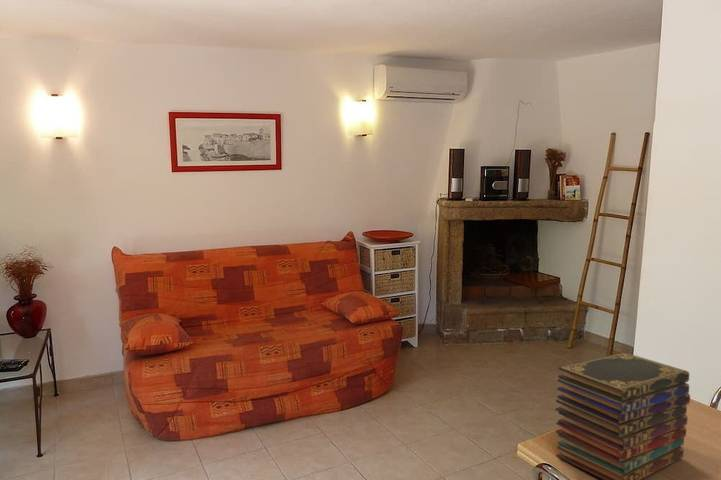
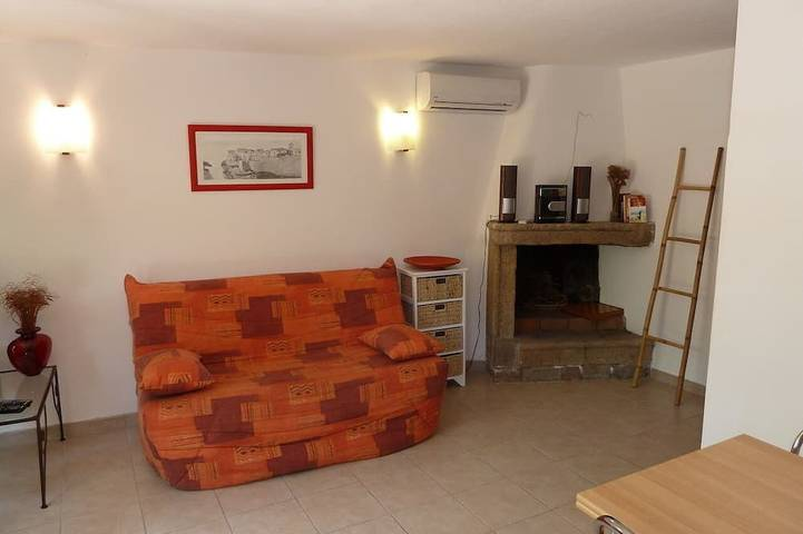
- book stack [555,351,691,480]
